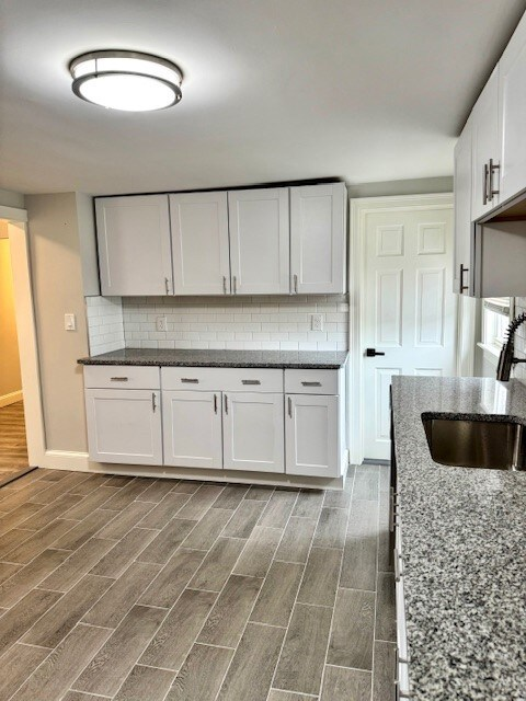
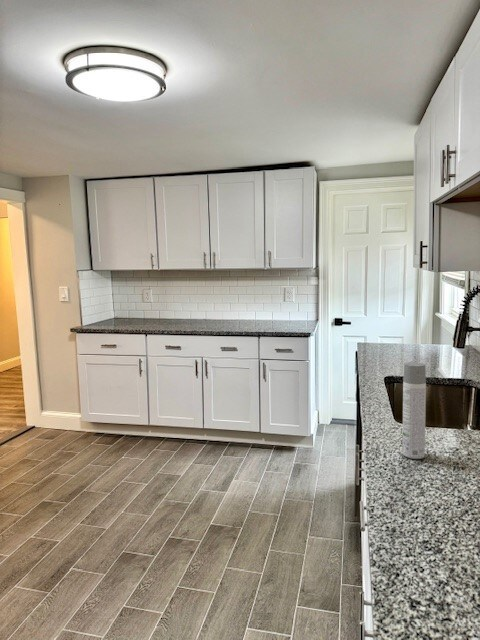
+ spray bottle [402,361,427,460]
